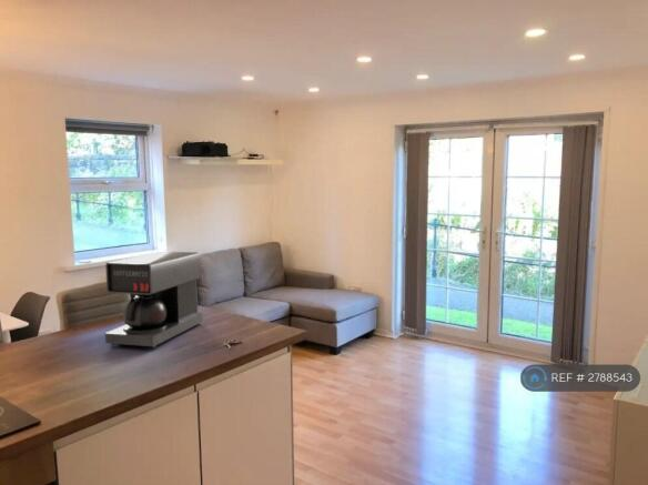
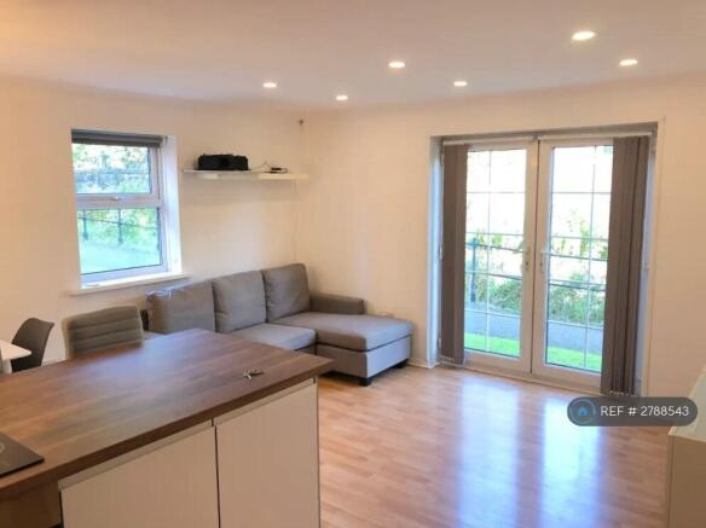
- coffee maker [104,251,203,350]
